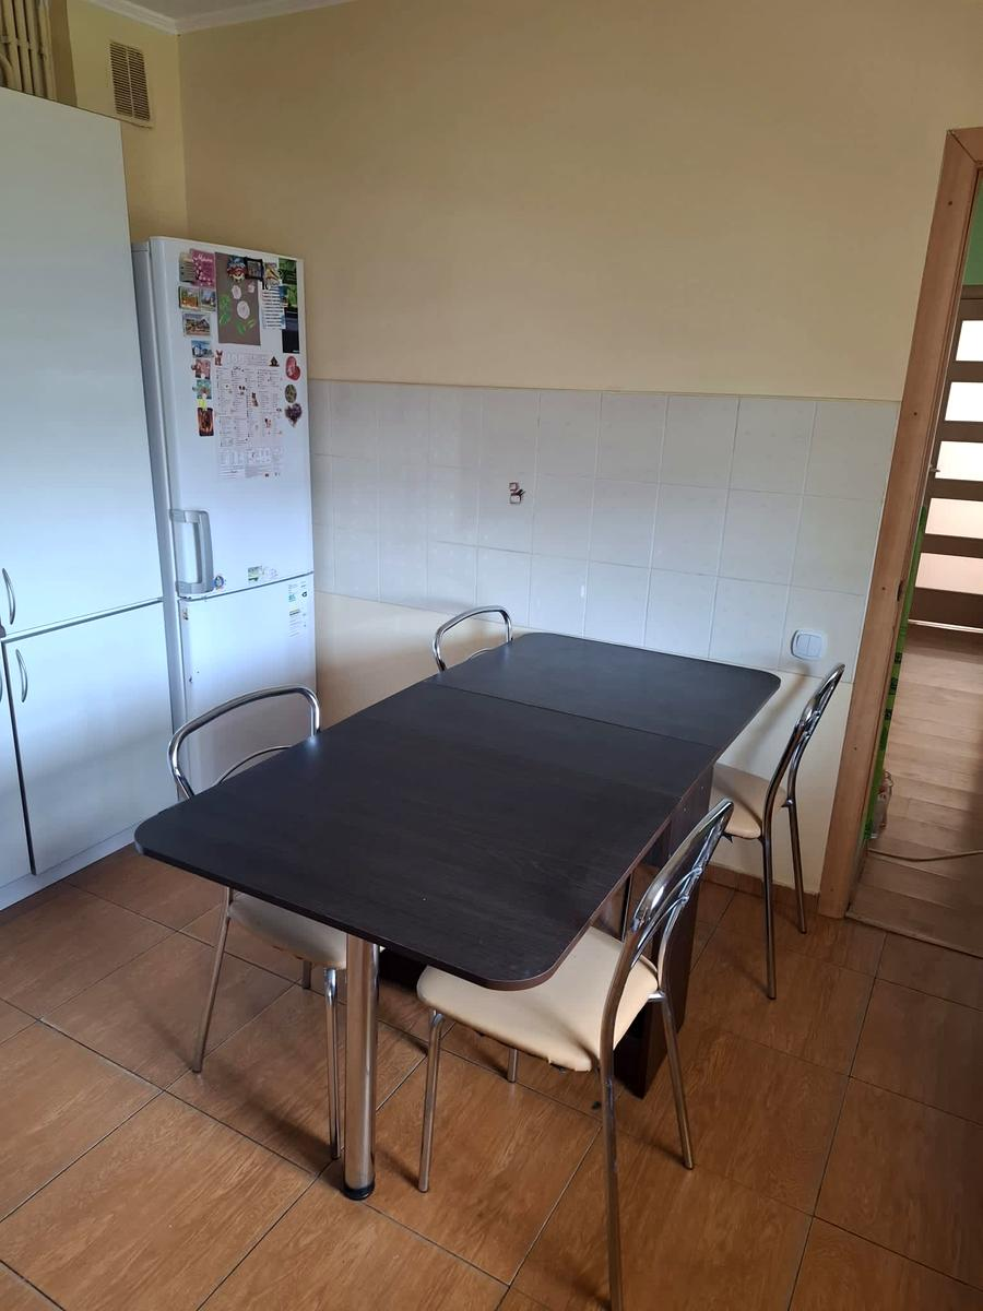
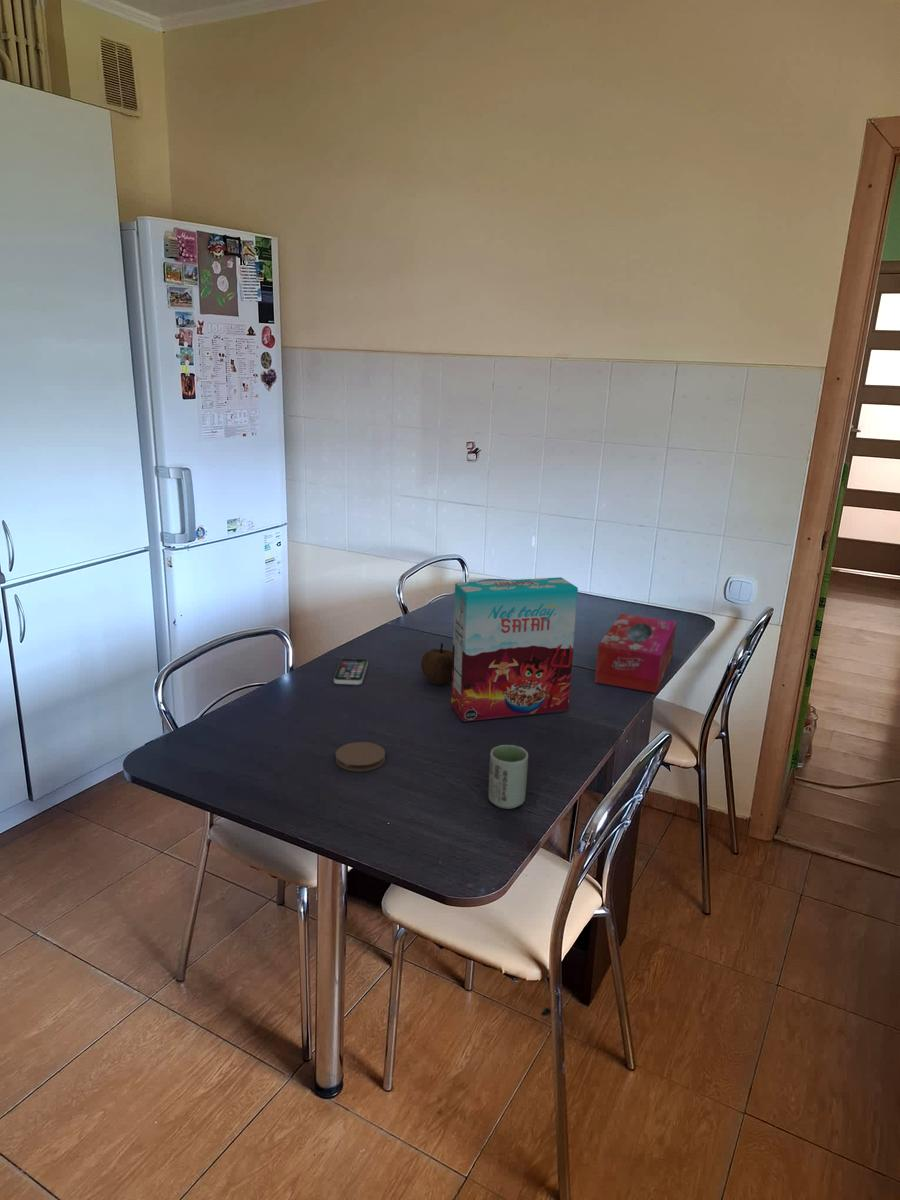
+ cereal box [450,576,579,723]
+ coaster [335,741,386,773]
+ cup [487,744,529,810]
+ tissue box [594,613,677,694]
+ smartphone [333,657,369,686]
+ fruit [420,642,453,686]
